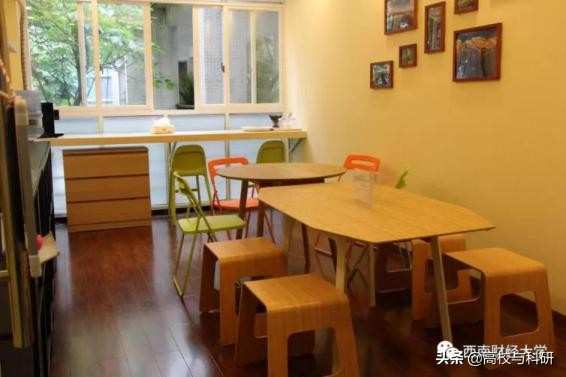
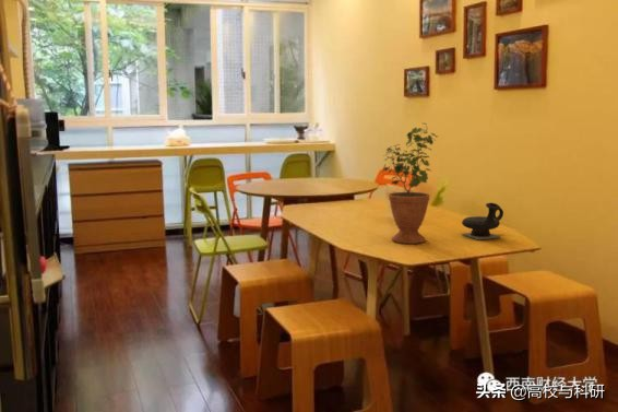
+ teapot [461,202,504,240]
+ potted plant [381,122,439,245]
